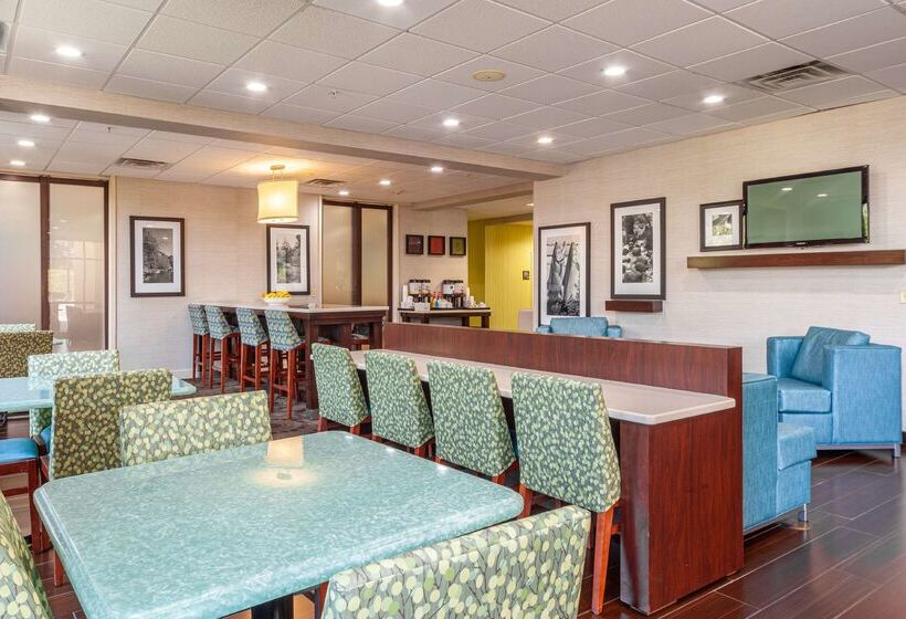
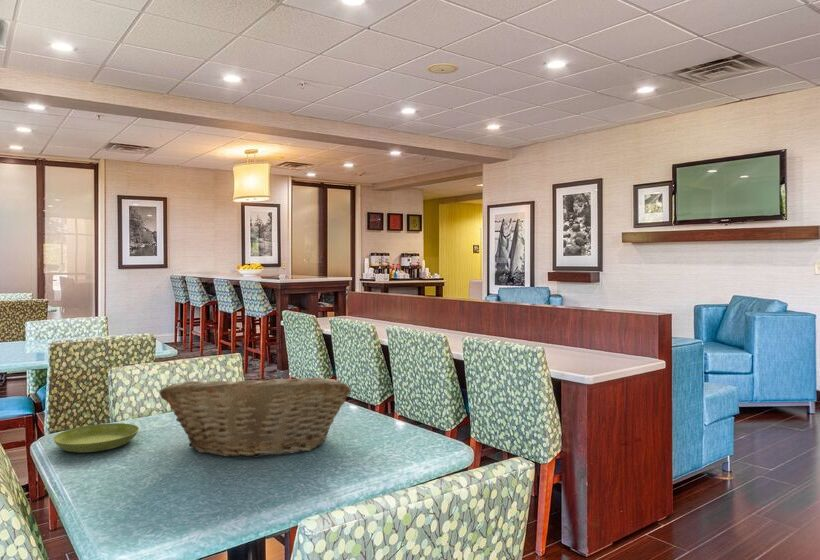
+ saucer [52,422,140,453]
+ fruit basket [158,373,352,459]
